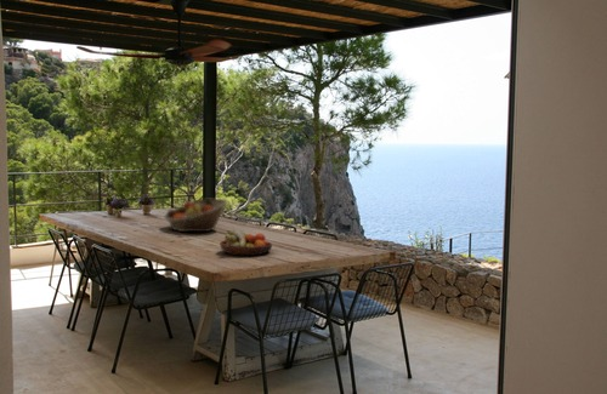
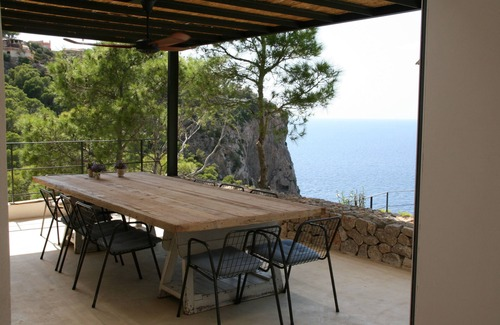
- fruit bowl [219,228,273,257]
- fruit basket [163,198,228,233]
